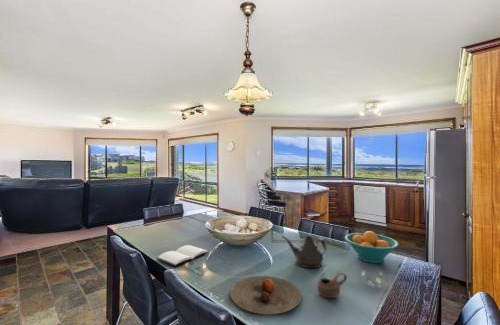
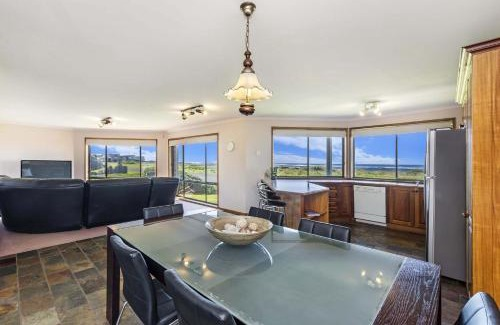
- cup [316,271,347,299]
- plate [229,275,302,315]
- book [155,244,210,267]
- teapot [281,235,327,269]
- fruit bowl [344,230,400,264]
